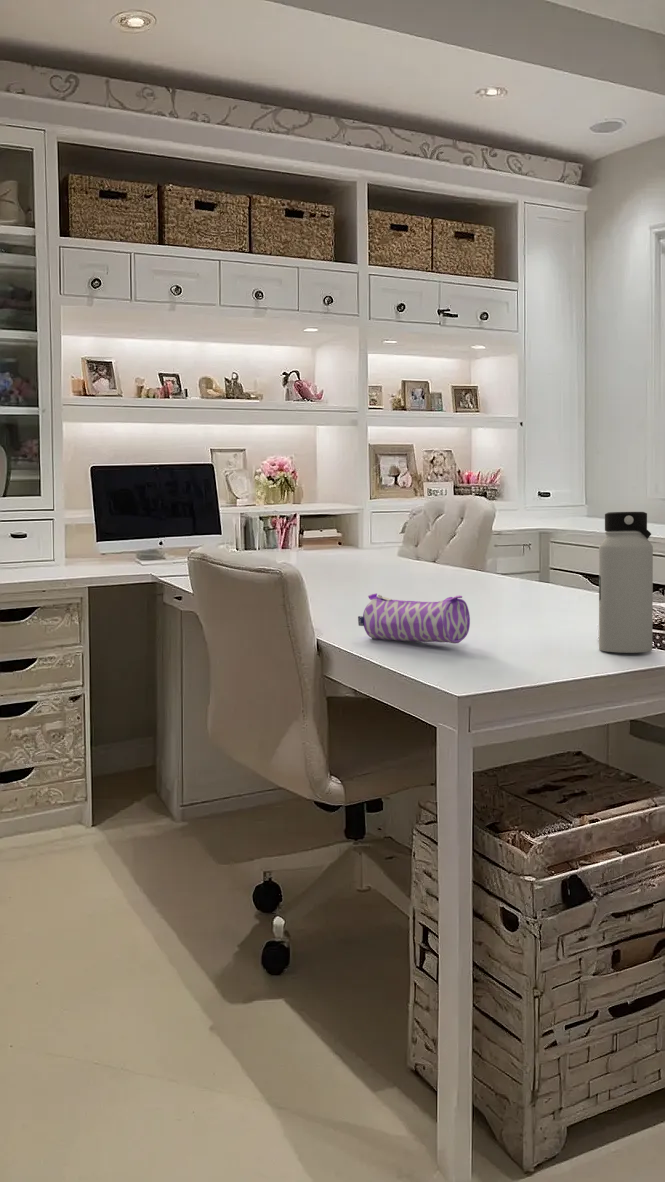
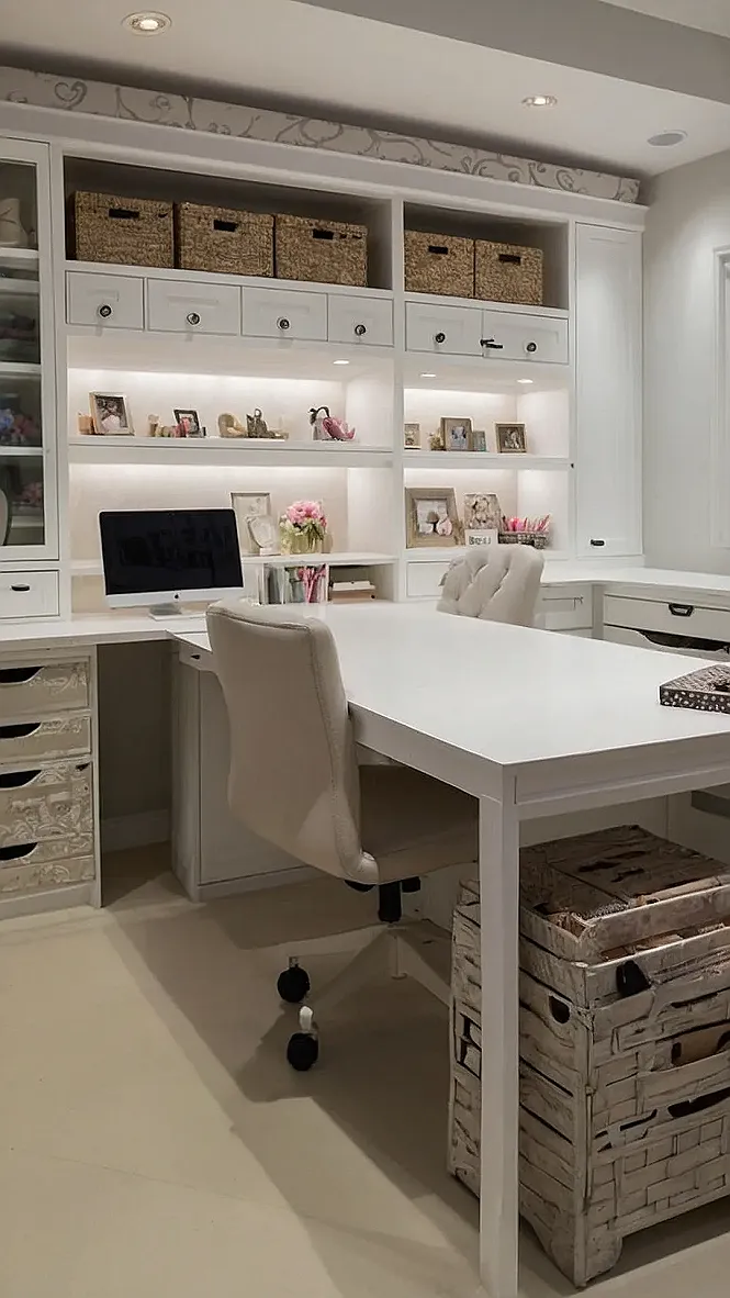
- water bottle [598,511,654,654]
- pencil case [357,593,471,645]
